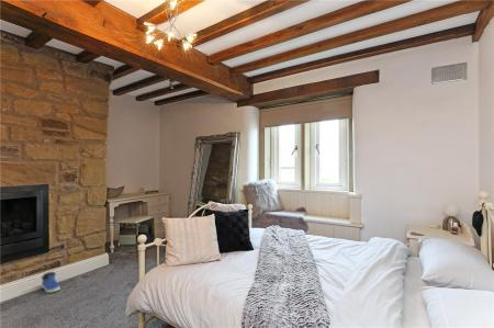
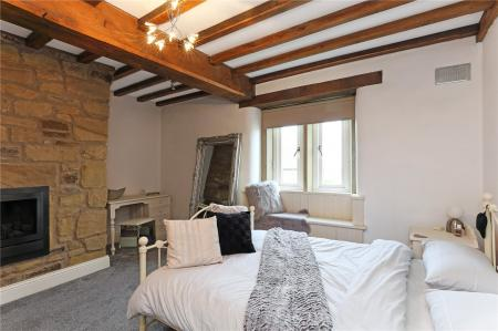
- sneaker [41,271,61,294]
